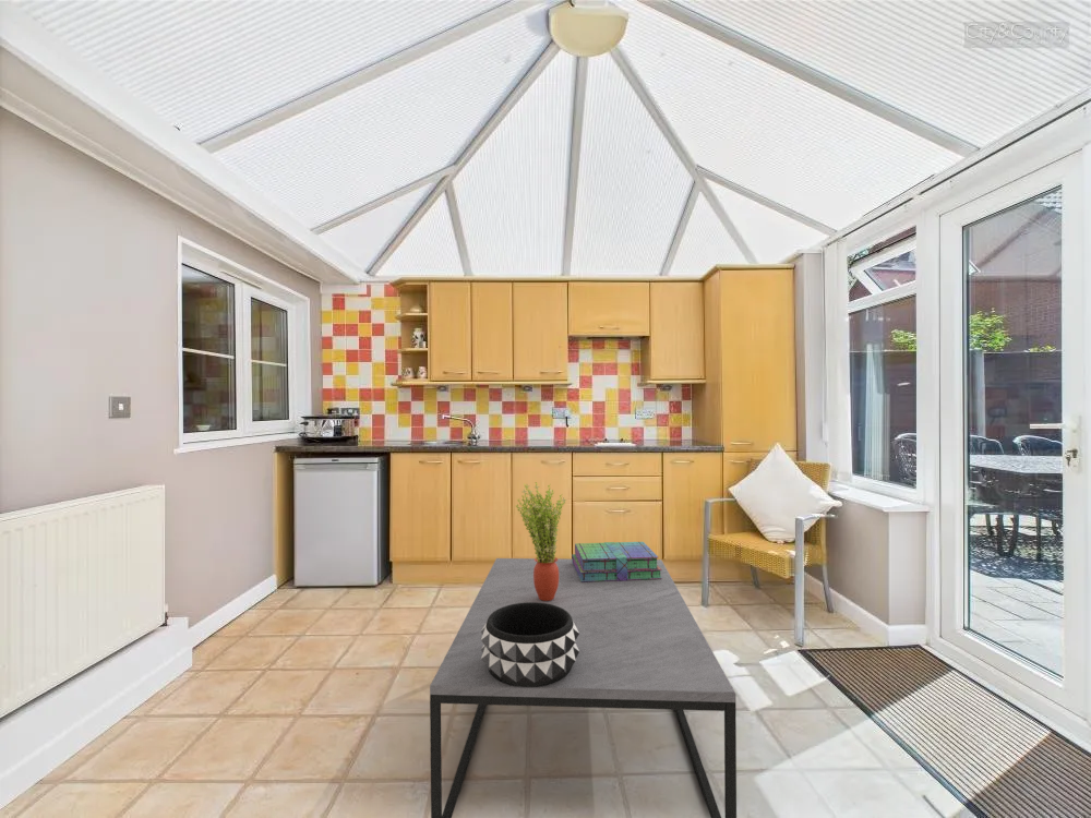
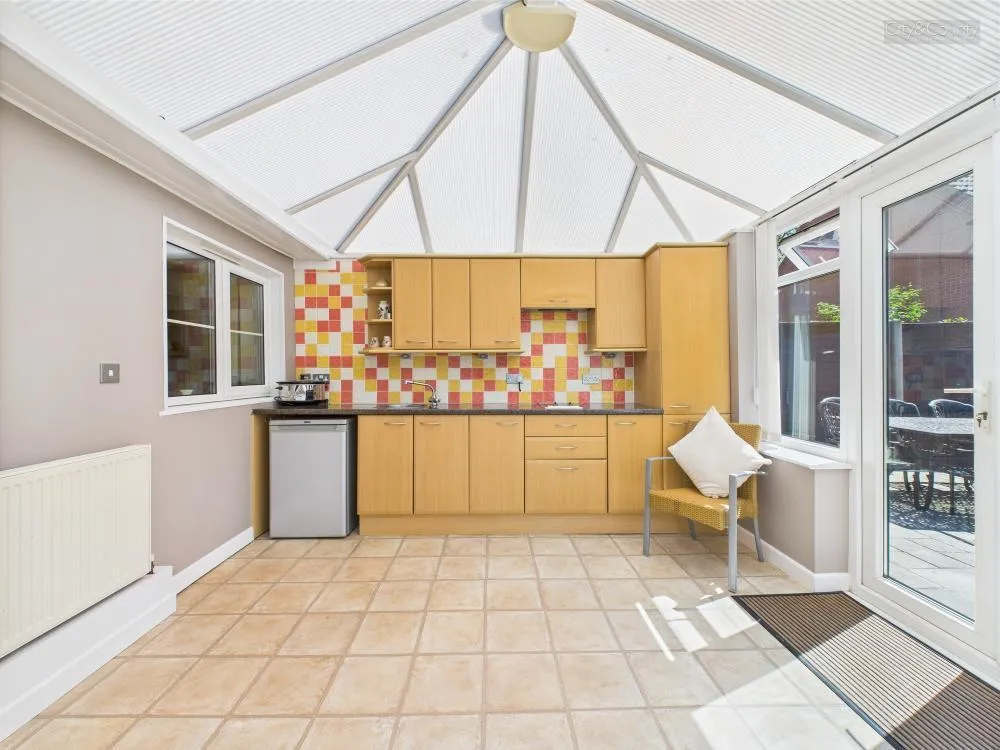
- decorative bowl [481,602,579,687]
- potted plant [515,481,567,601]
- coffee table [429,557,738,818]
- stack of books [571,541,662,582]
